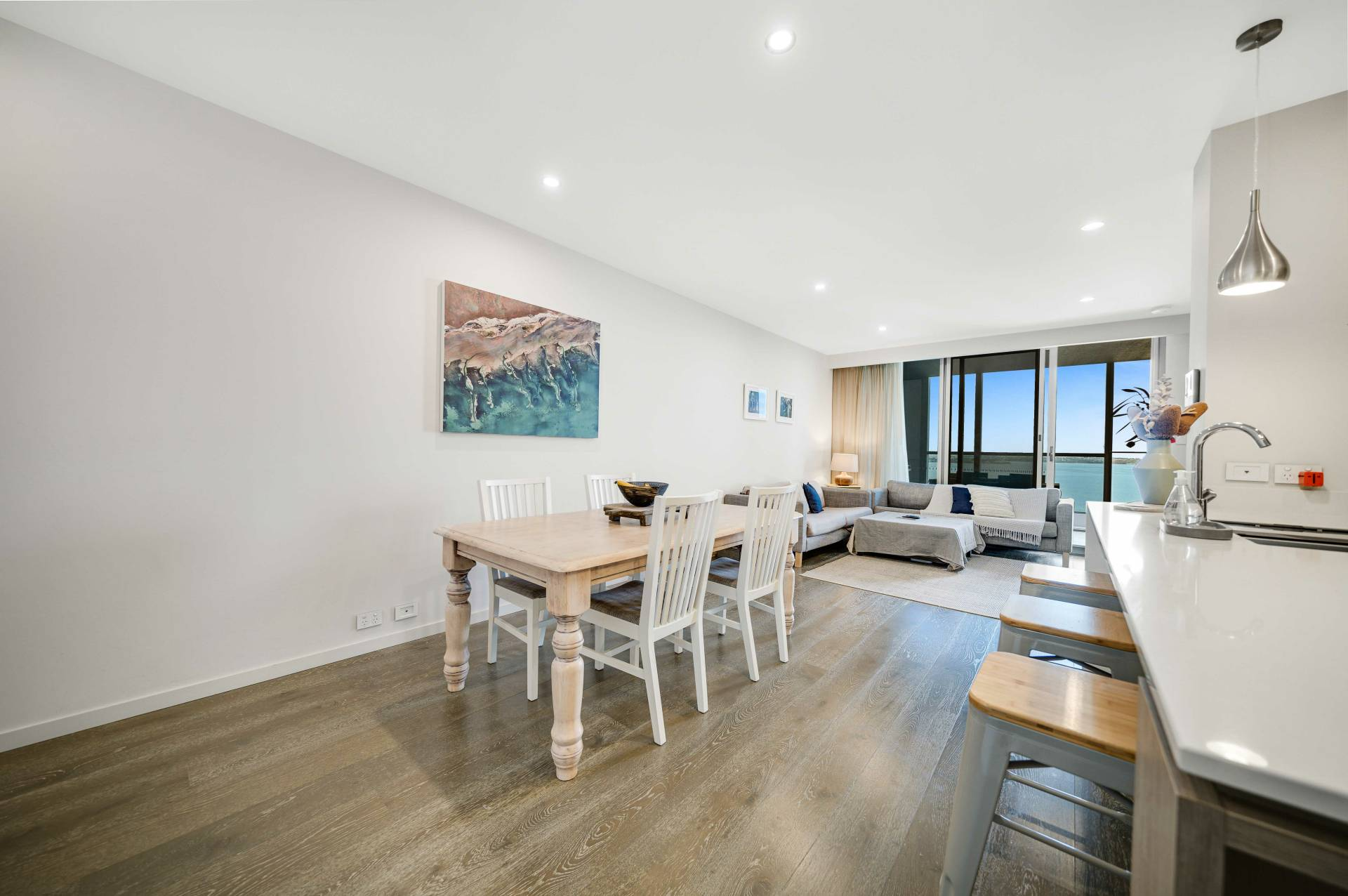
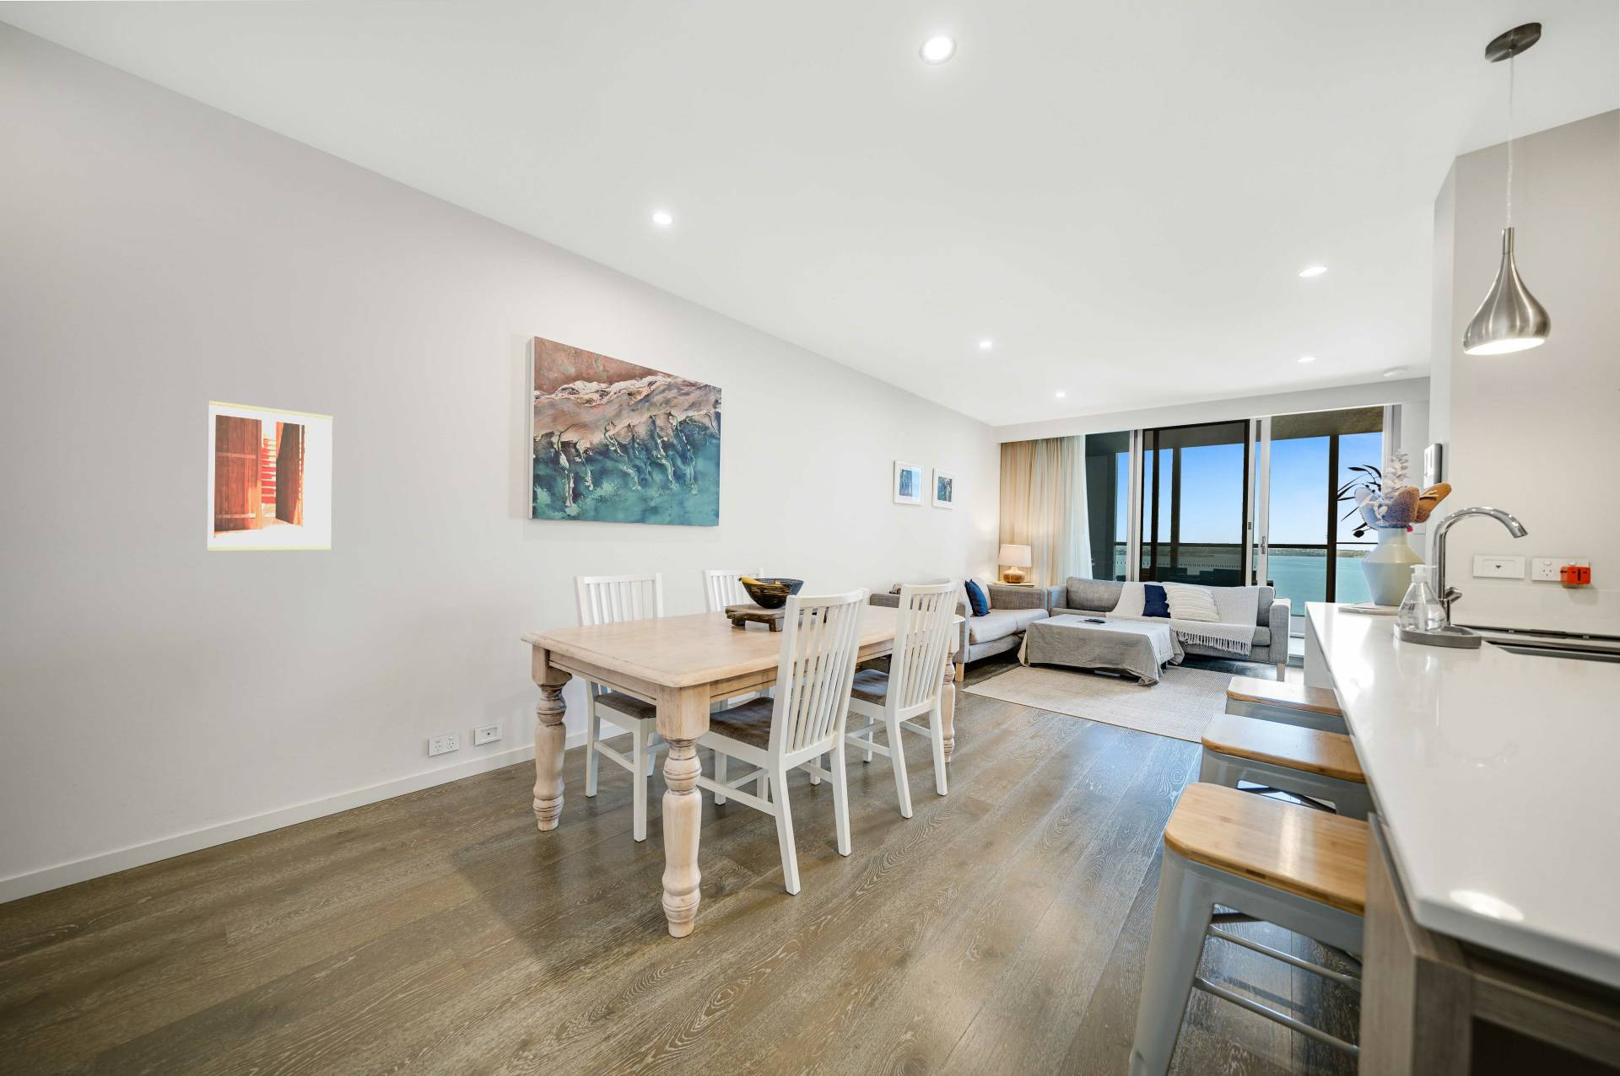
+ wall art [207,400,333,551]
